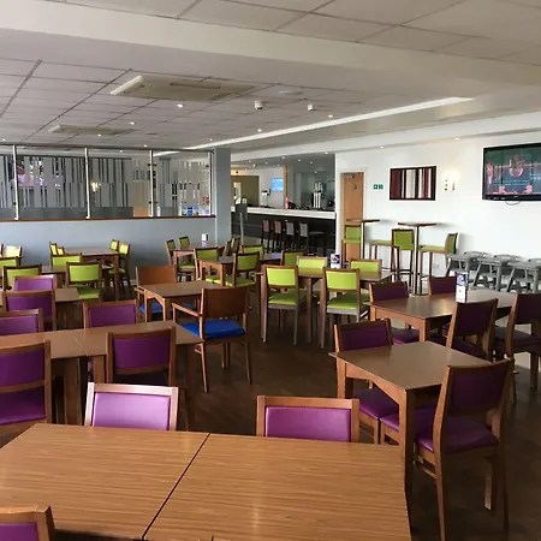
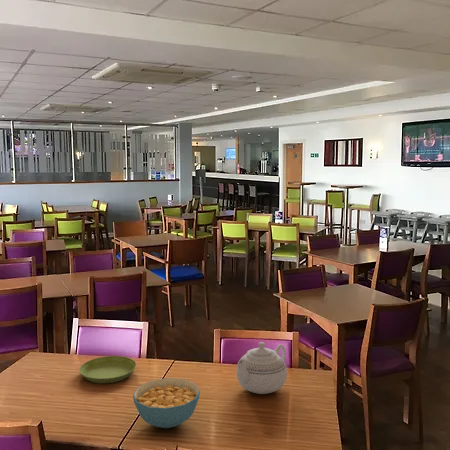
+ teapot [236,341,288,395]
+ cereal bowl [132,377,201,429]
+ saucer [78,355,137,384]
